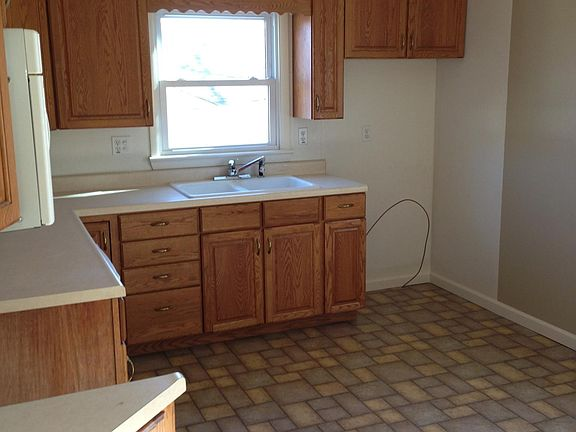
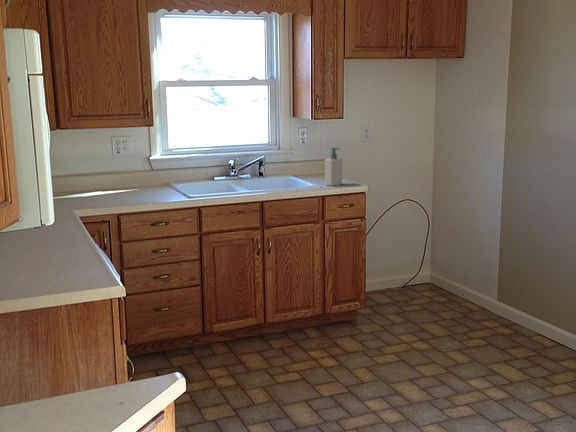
+ soap bottle [324,147,343,187]
